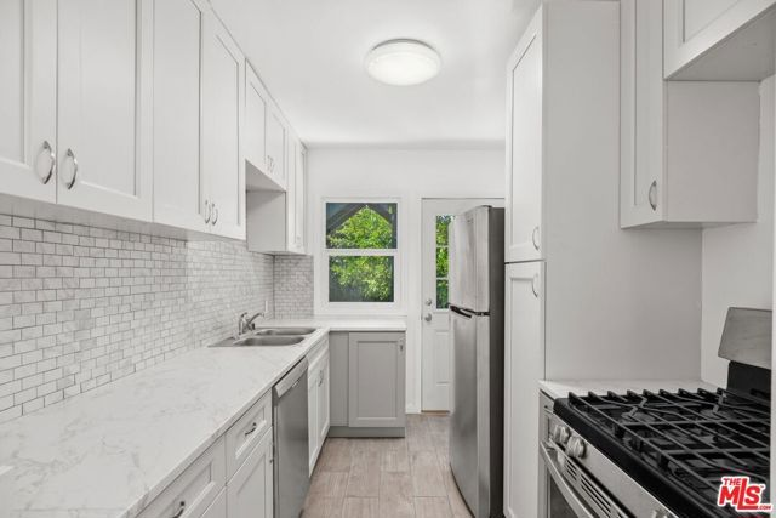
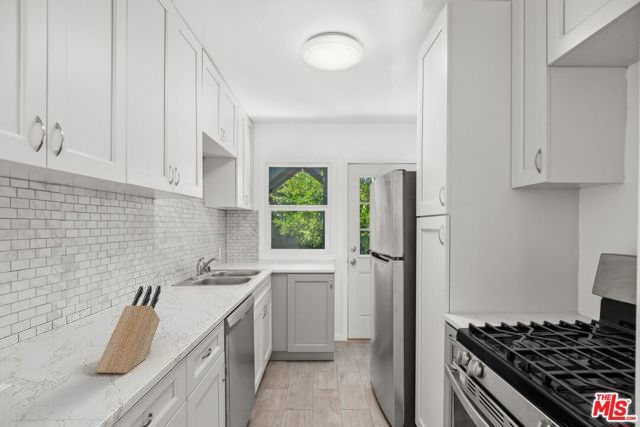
+ knife block [94,284,162,375]
